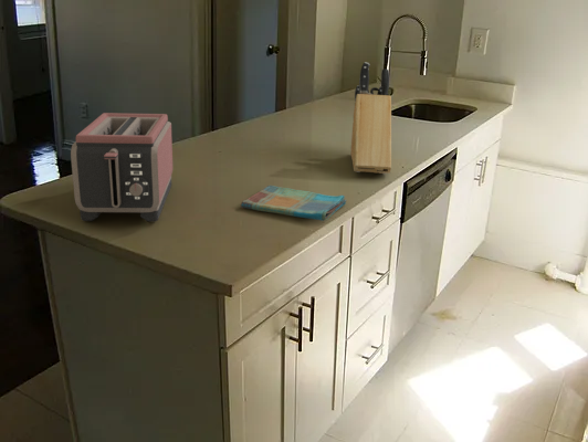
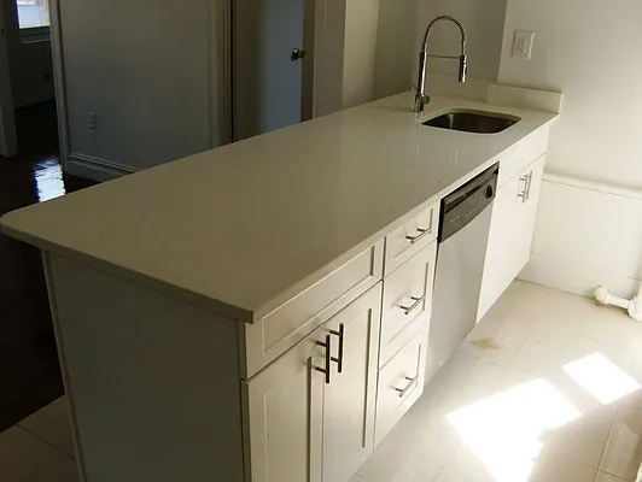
- dish towel [240,185,348,222]
- toaster [70,112,174,222]
- knife block [349,61,392,175]
